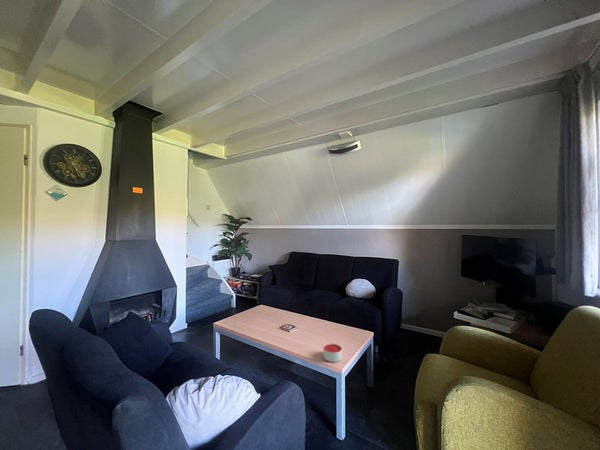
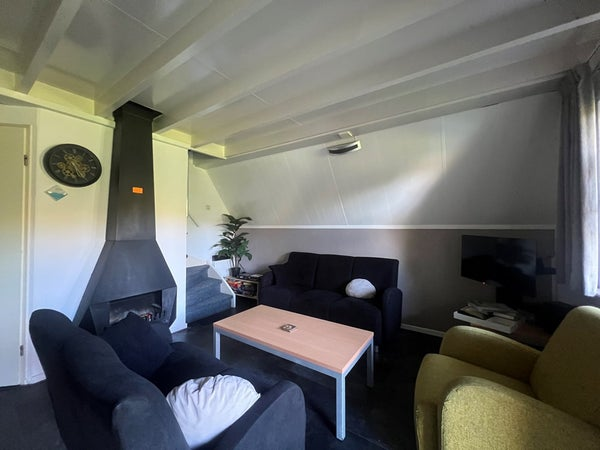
- candle [322,343,343,363]
